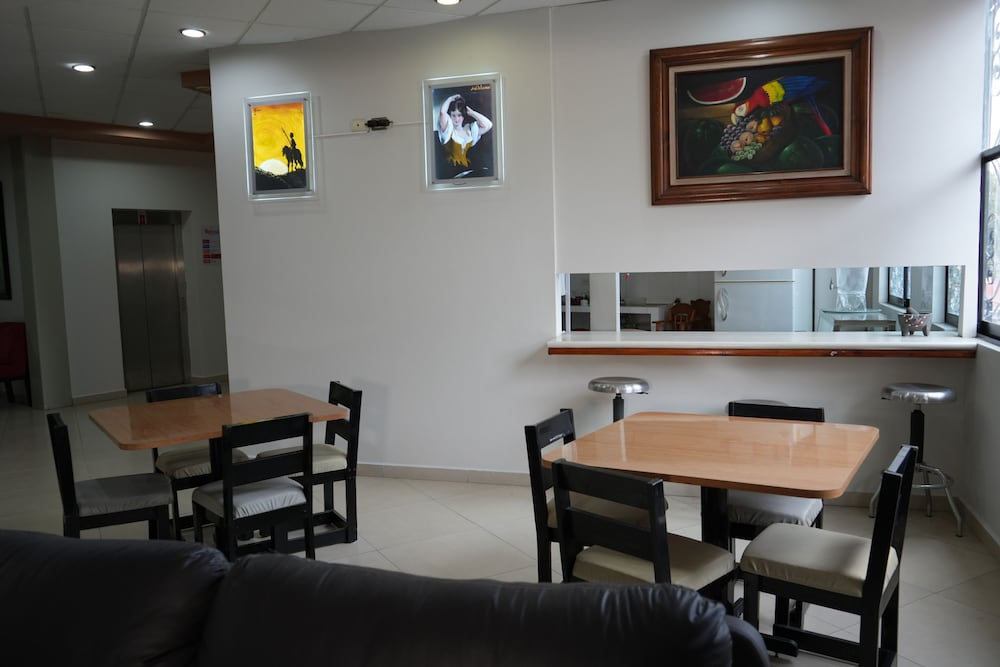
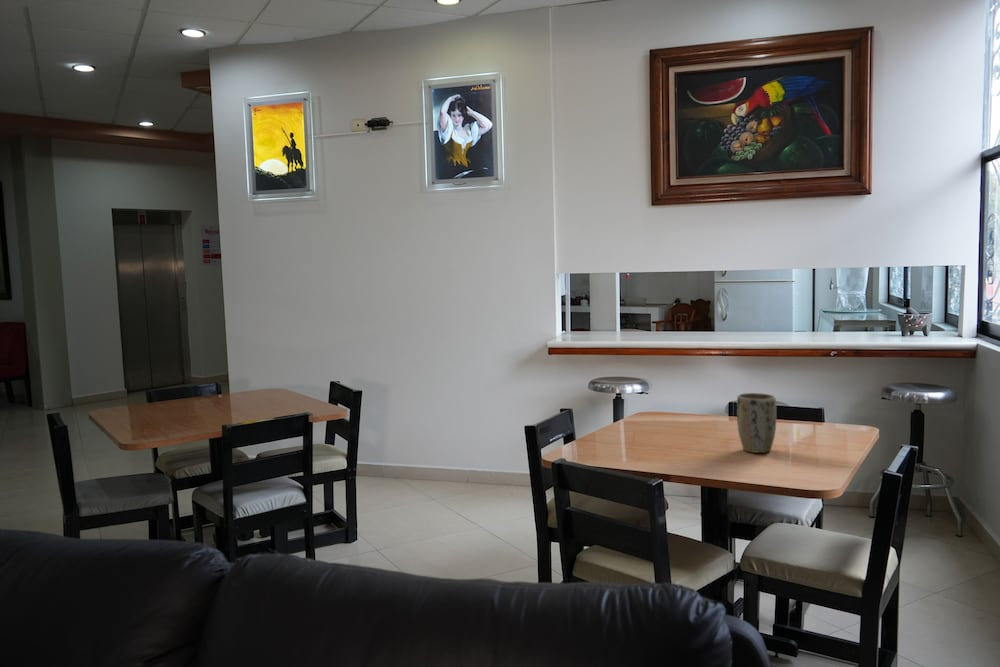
+ plant pot [736,392,777,454]
